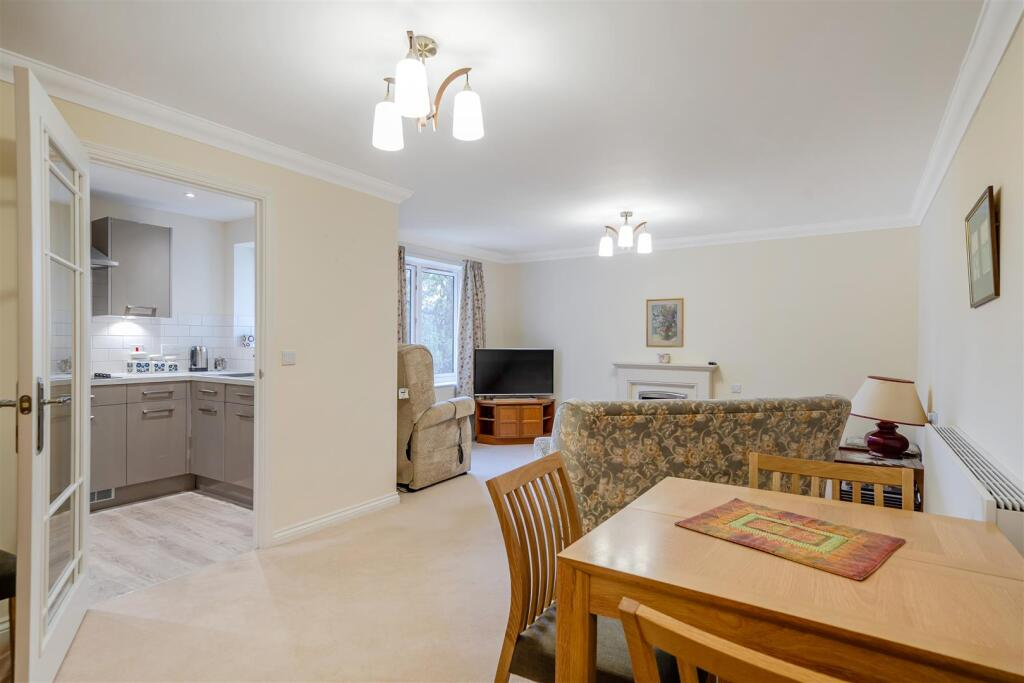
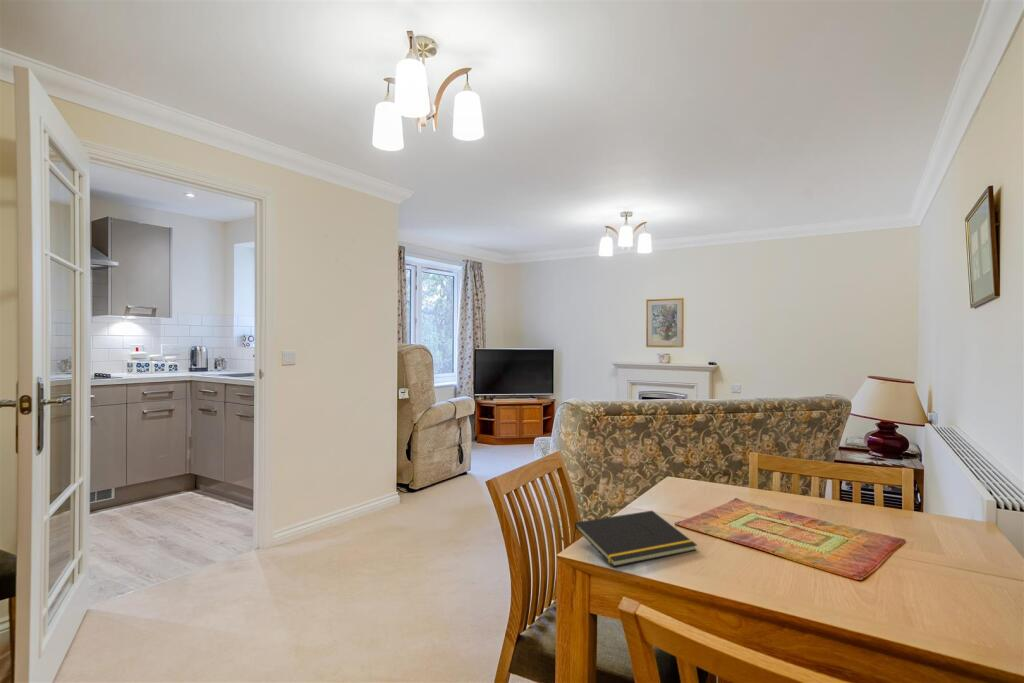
+ notepad [572,510,698,568]
